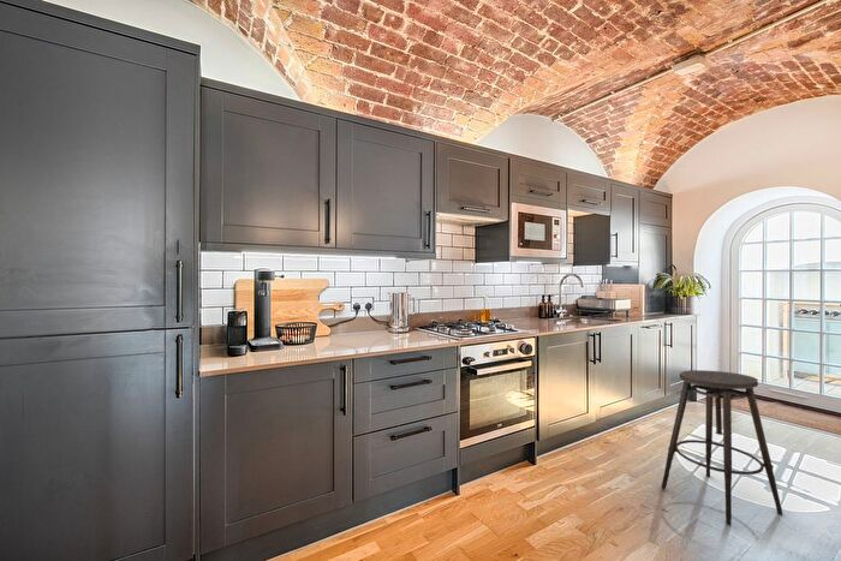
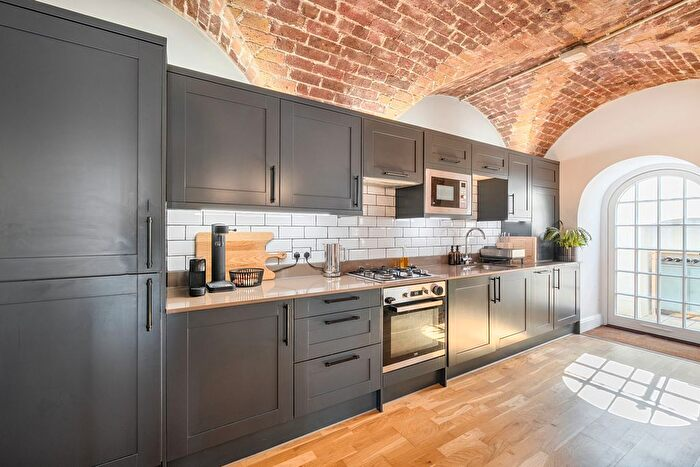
- stool [660,369,783,526]
